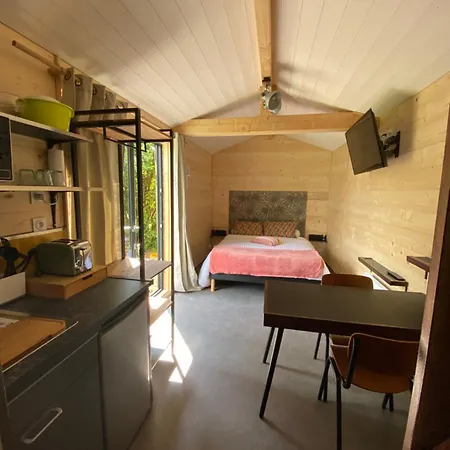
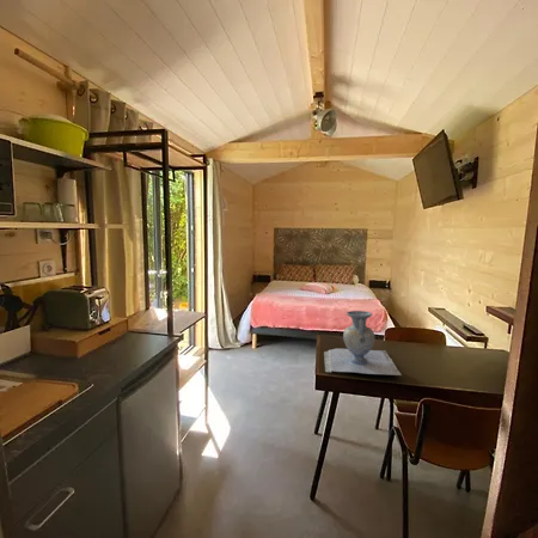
+ vase [323,310,403,377]
